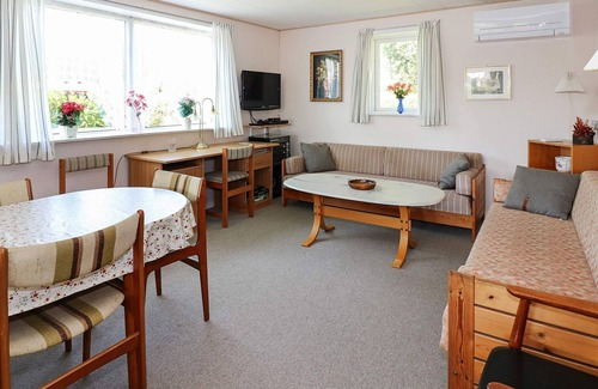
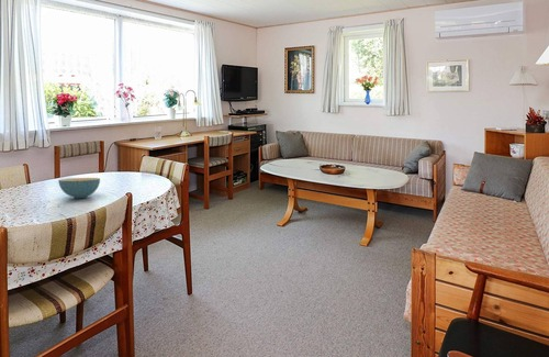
+ cereal bowl [57,177,101,199]
